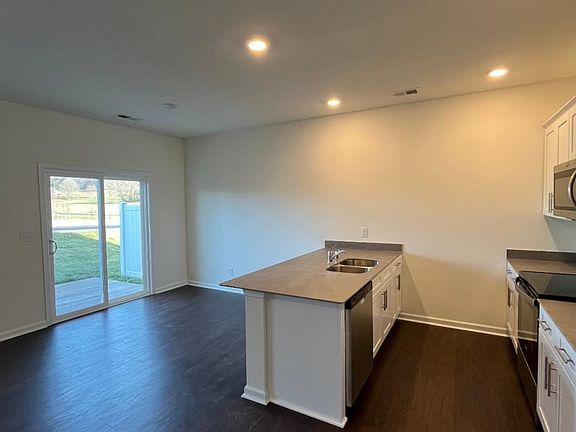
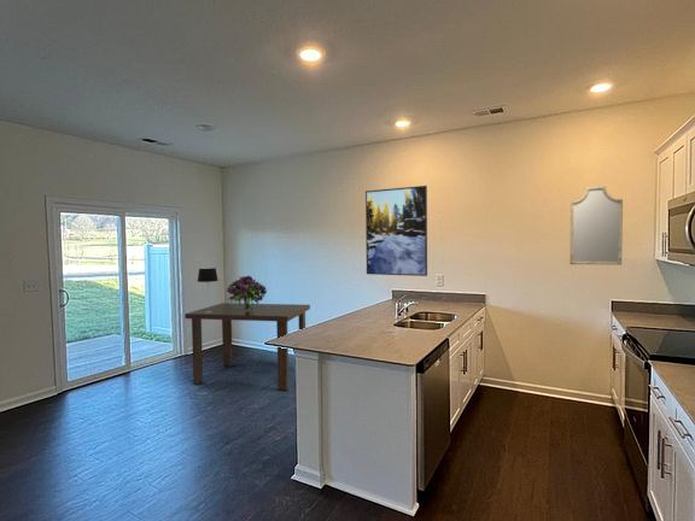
+ table lamp [197,267,220,312]
+ home mirror [568,185,624,267]
+ dining table [183,302,311,392]
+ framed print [364,185,428,277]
+ bouquet [226,275,268,310]
